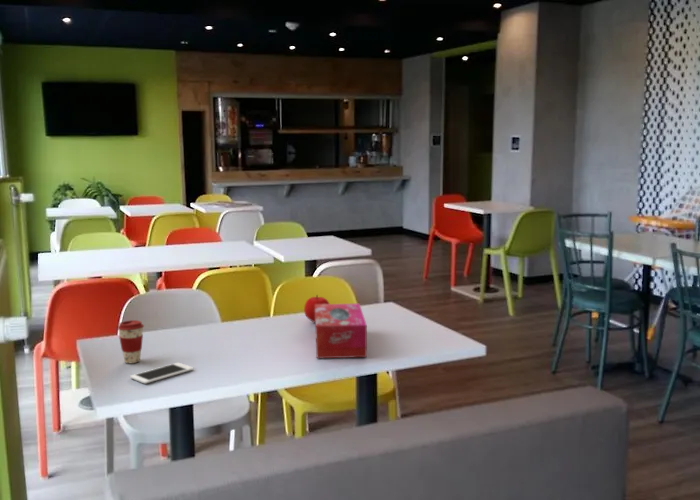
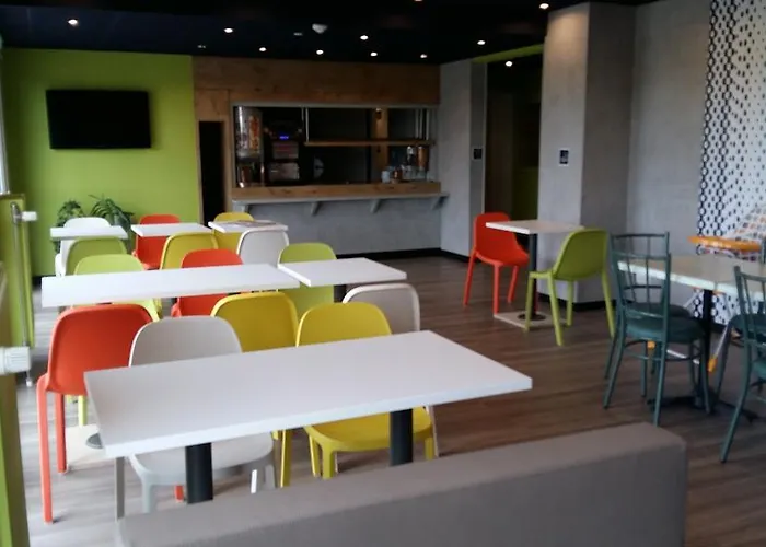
- fruit [303,294,330,323]
- cell phone [129,362,195,385]
- tissue box [314,303,368,359]
- coffee cup [117,319,145,364]
